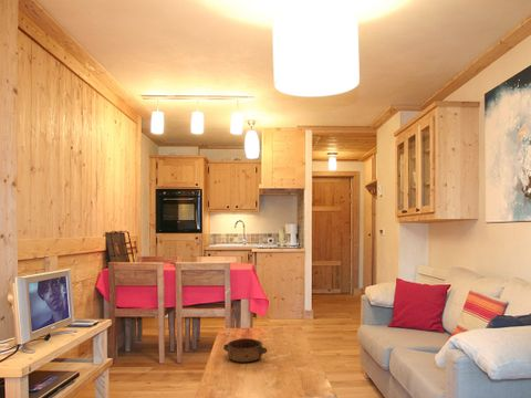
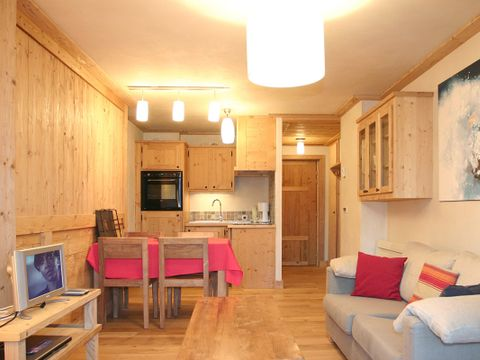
- bowl [222,337,268,363]
